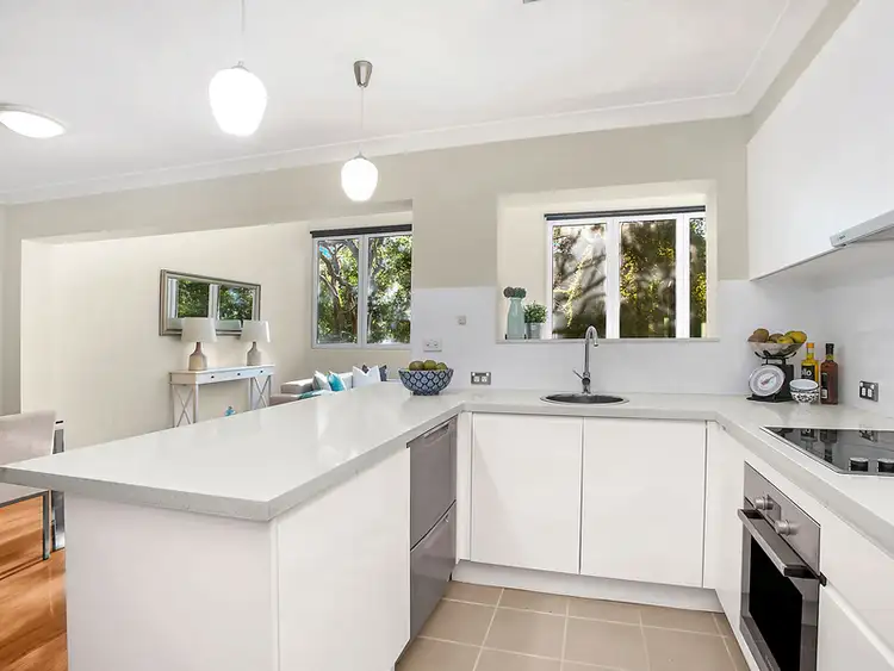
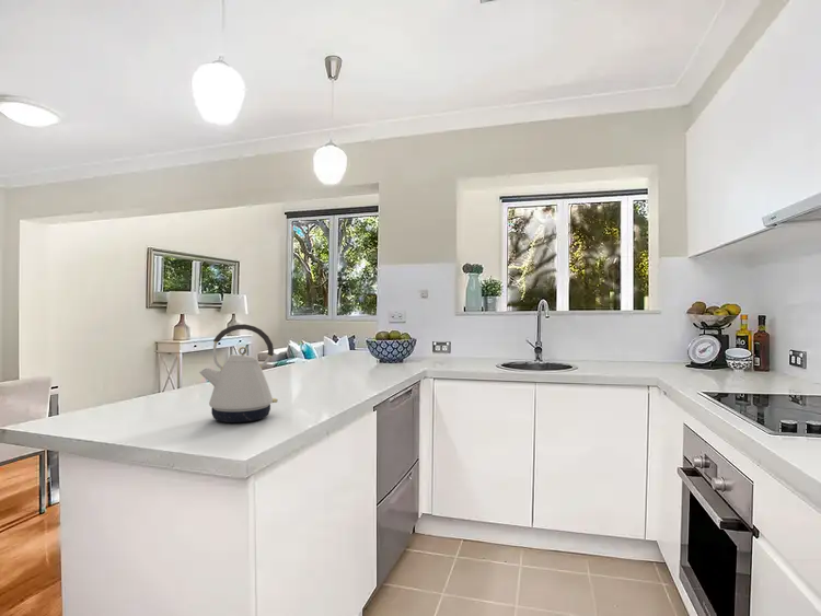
+ kettle [198,323,279,423]
